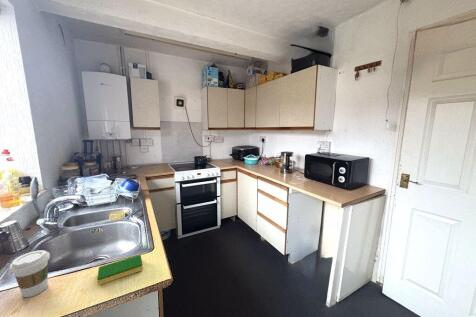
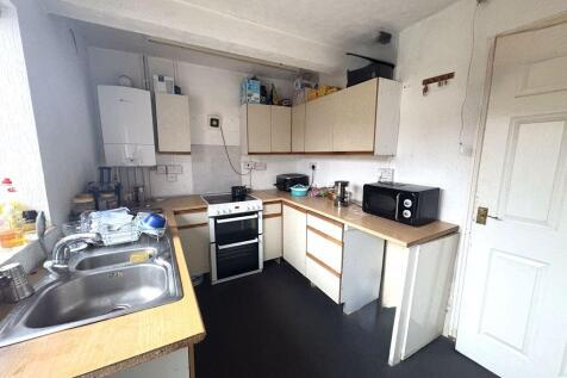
- coffee cup [8,249,51,298]
- dish sponge [96,254,144,286]
